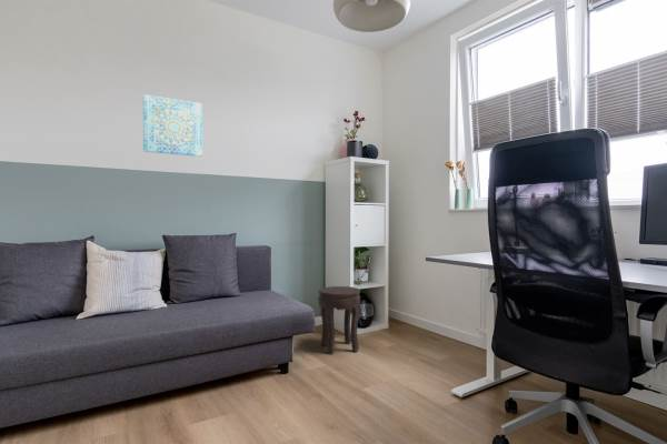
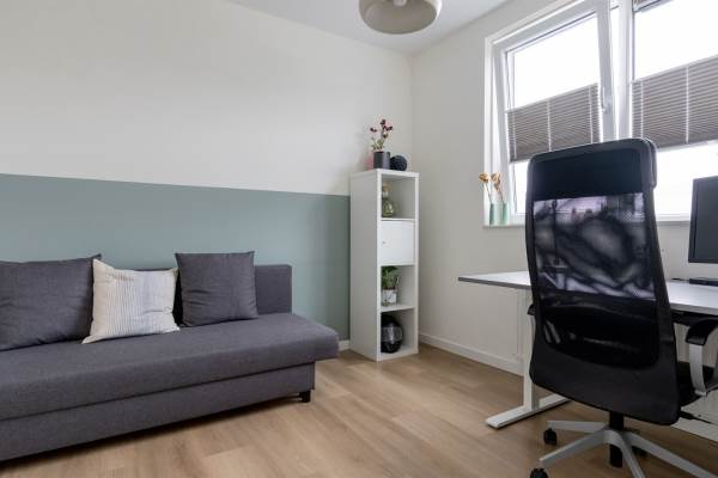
- side table [317,285,361,355]
- wall art [142,93,203,158]
